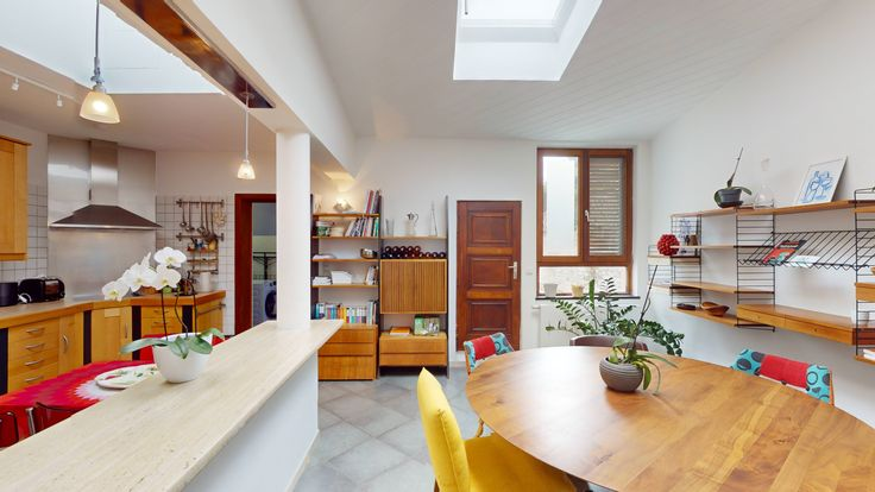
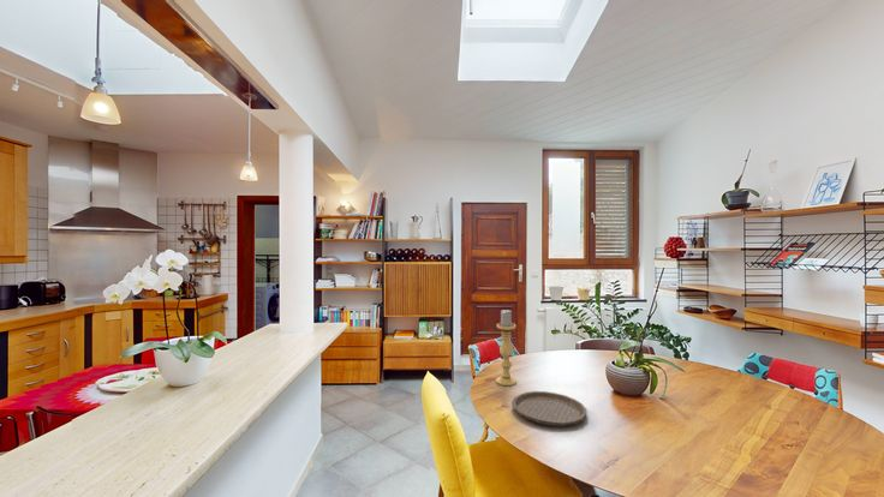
+ plate [510,390,589,427]
+ candle holder [495,307,518,387]
